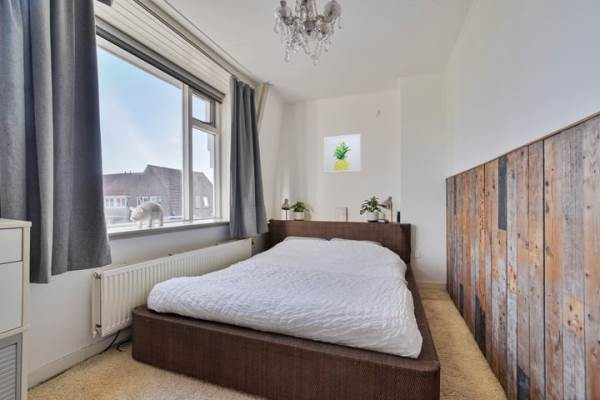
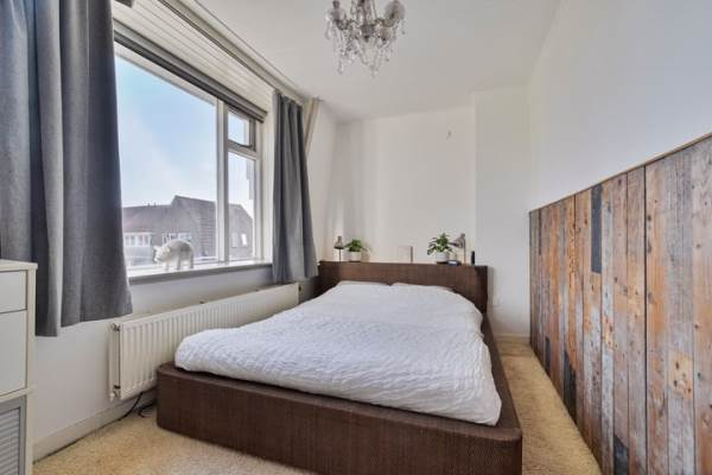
- wall art [323,133,362,174]
